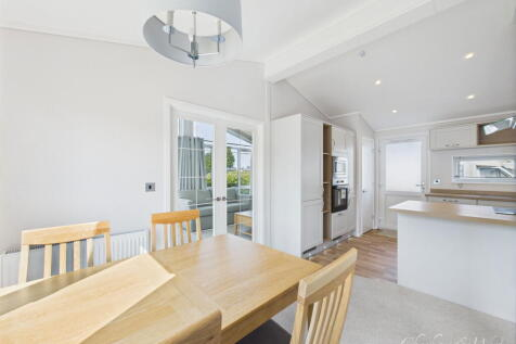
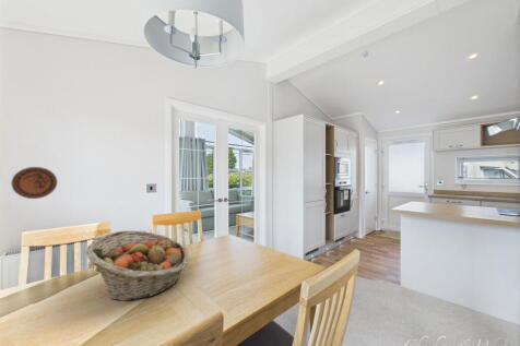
+ decorative plate [10,166,58,200]
+ fruit basket [85,229,189,302]
